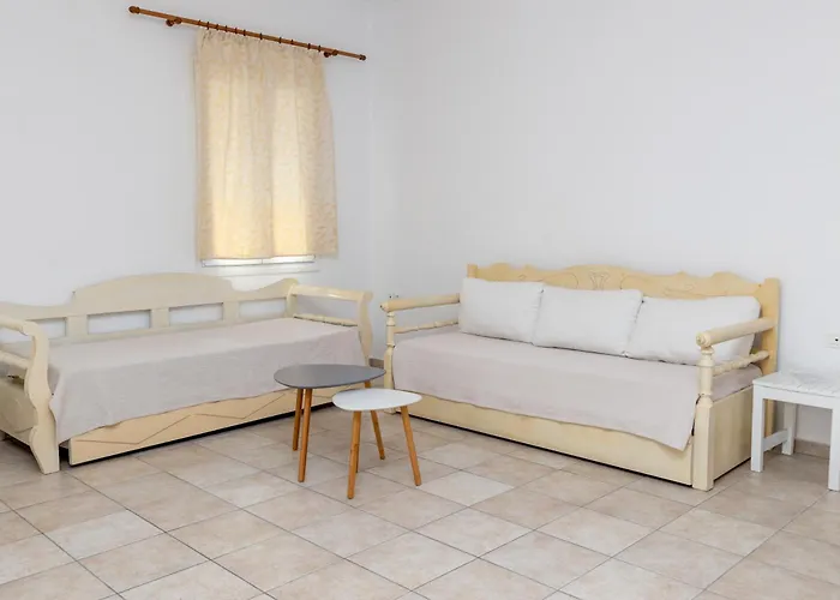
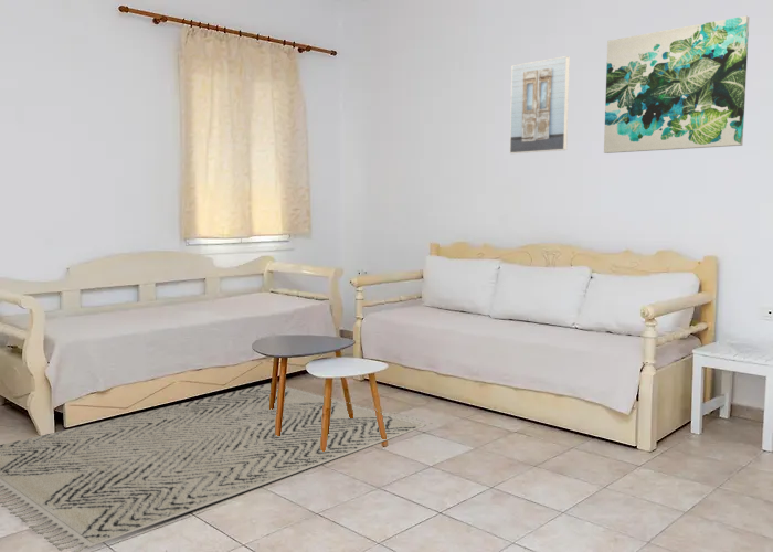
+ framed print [509,55,571,155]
+ wall art [603,14,750,155]
+ rug [0,383,433,552]
